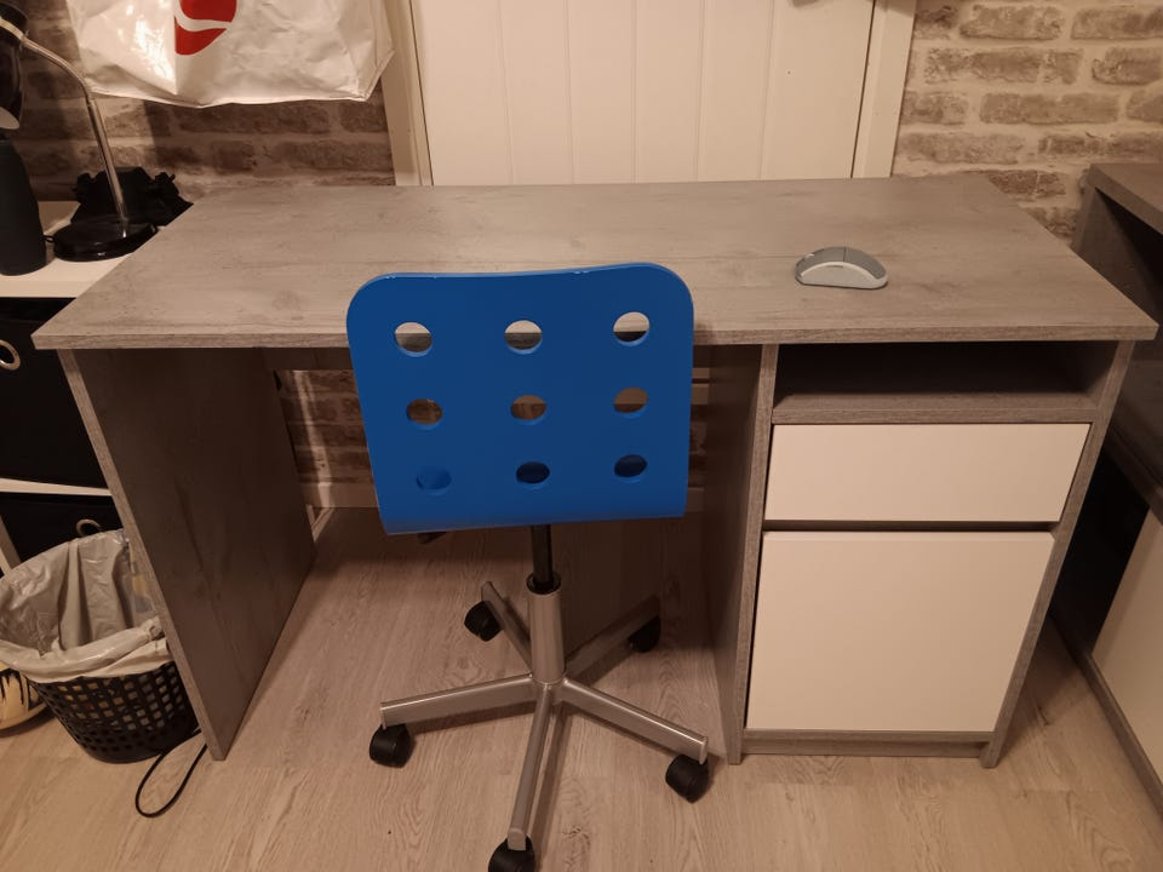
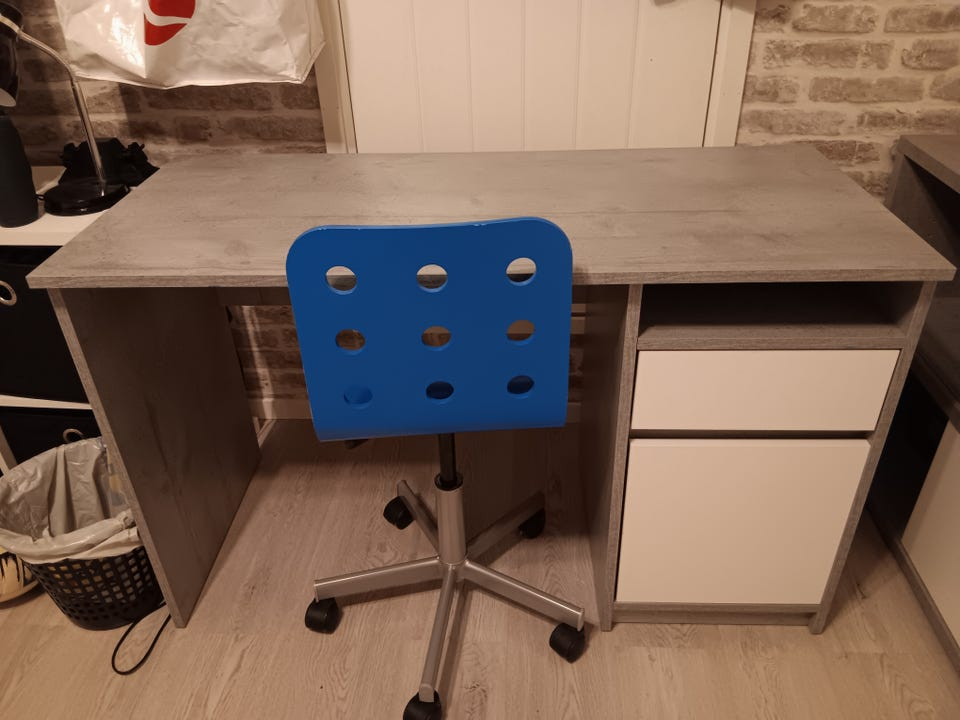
- computer mouse [794,245,889,289]
